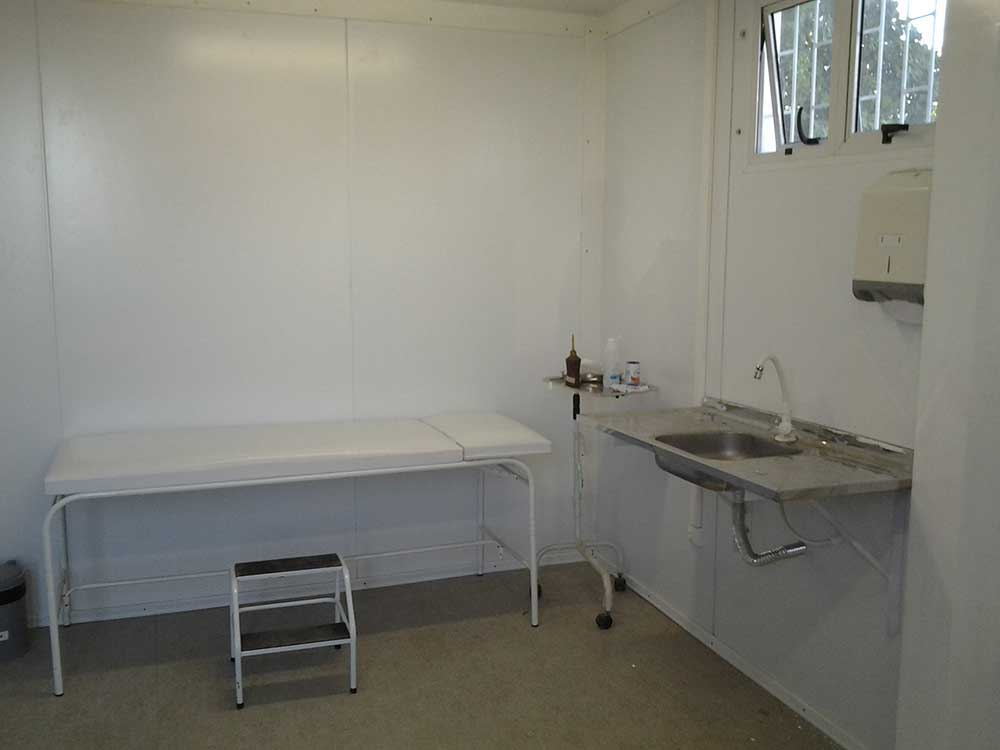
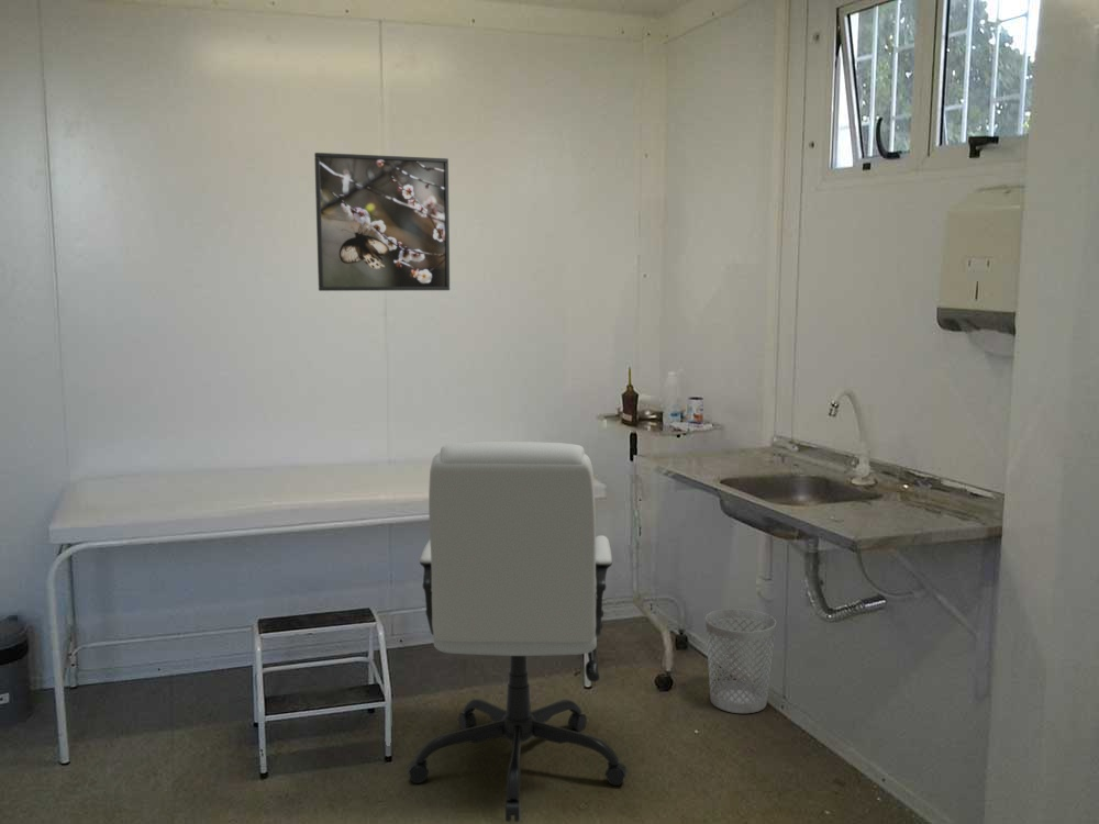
+ wastebasket [704,608,777,714]
+ chair [406,441,629,823]
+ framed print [313,152,451,292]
